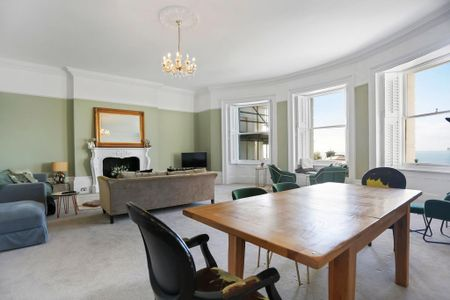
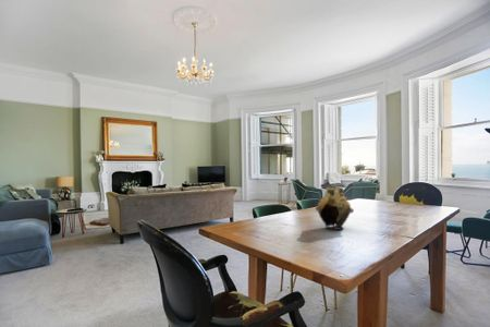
+ vase [314,186,355,231]
